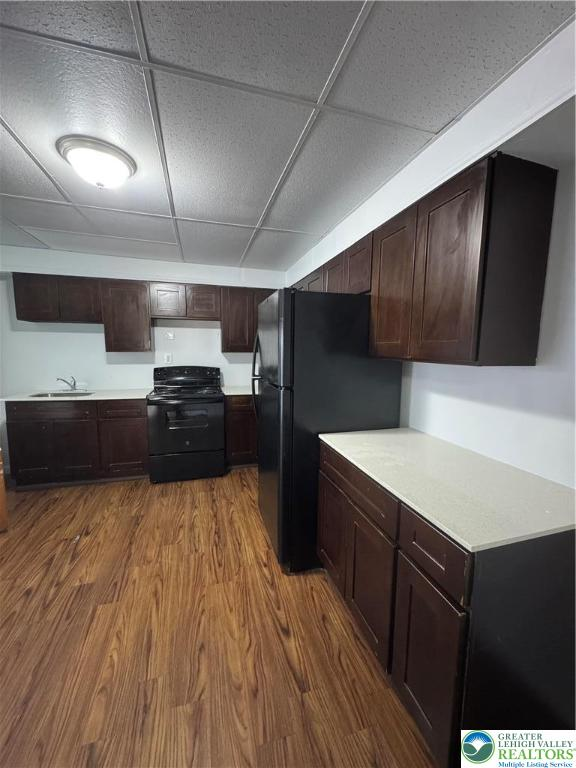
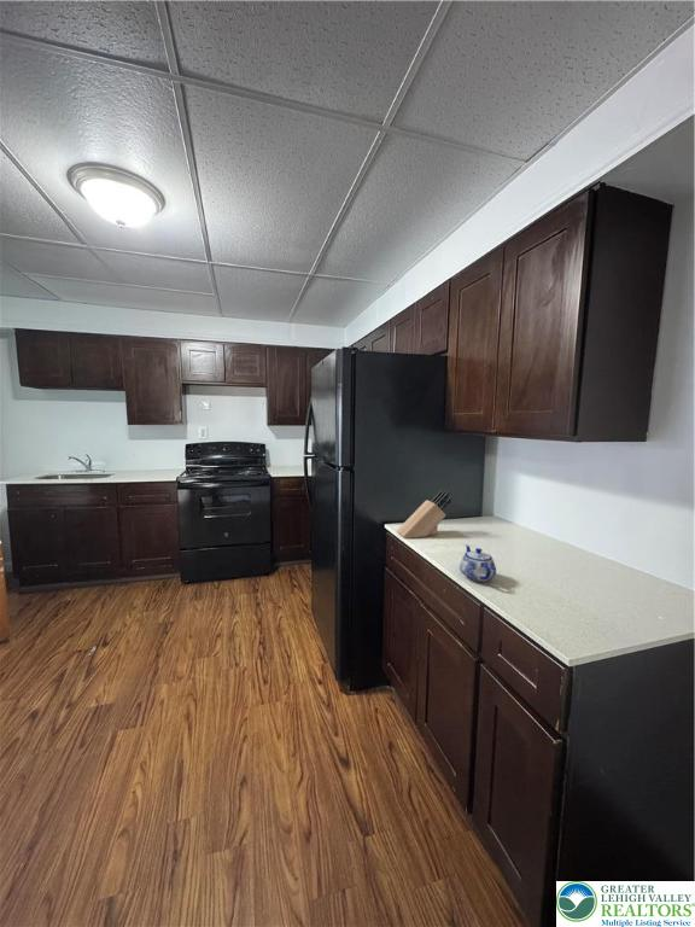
+ teapot [459,543,497,583]
+ knife block [396,489,452,540]
